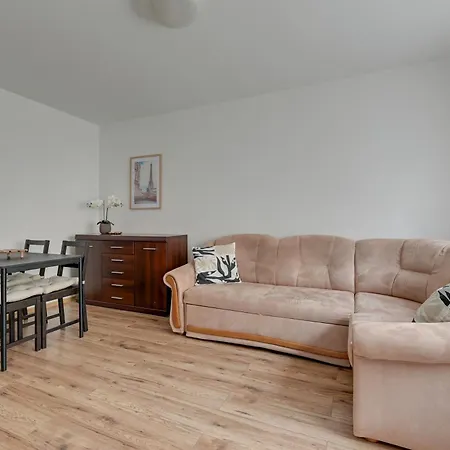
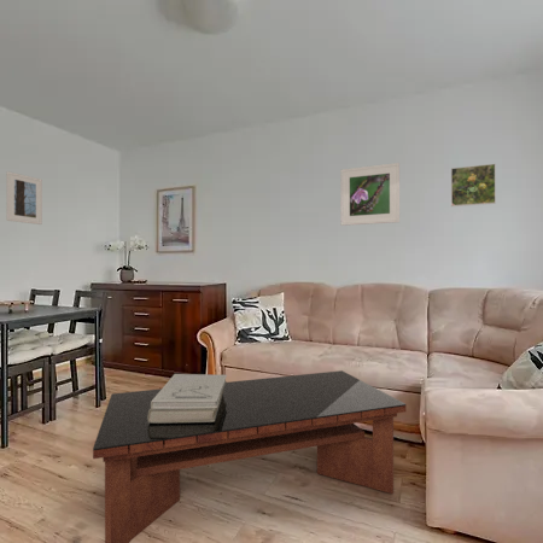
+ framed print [450,163,497,208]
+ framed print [339,162,401,227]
+ coffee table [92,369,407,543]
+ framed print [5,170,43,226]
+ books [147,373,228,424]
